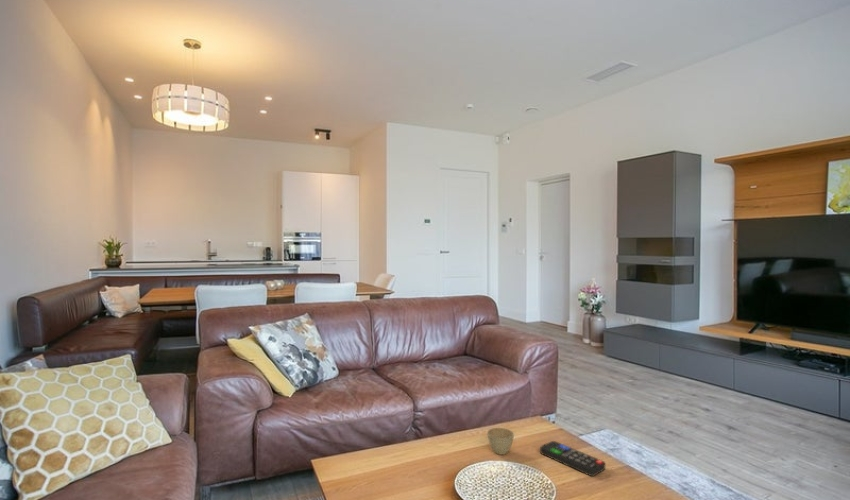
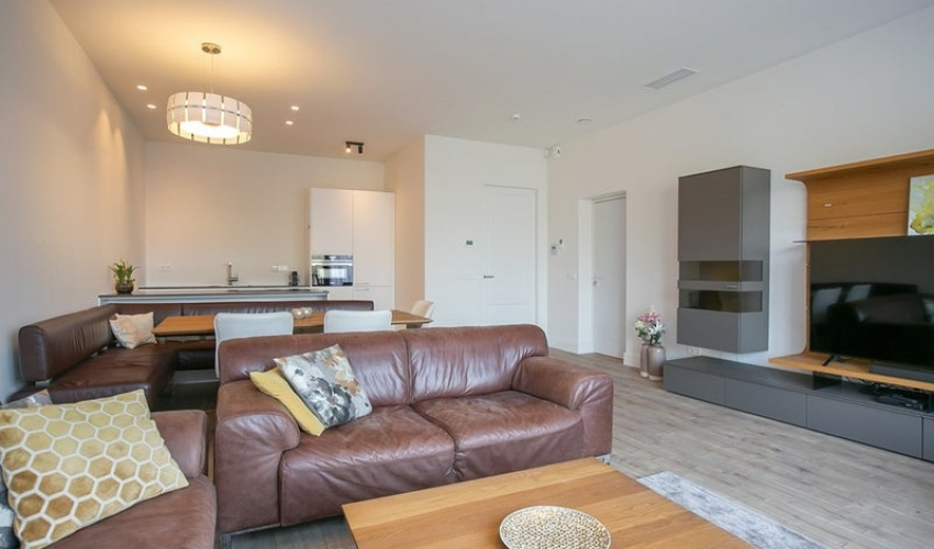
- remote control [539,440,606,477]
- flower pot [486,427,515,456]
